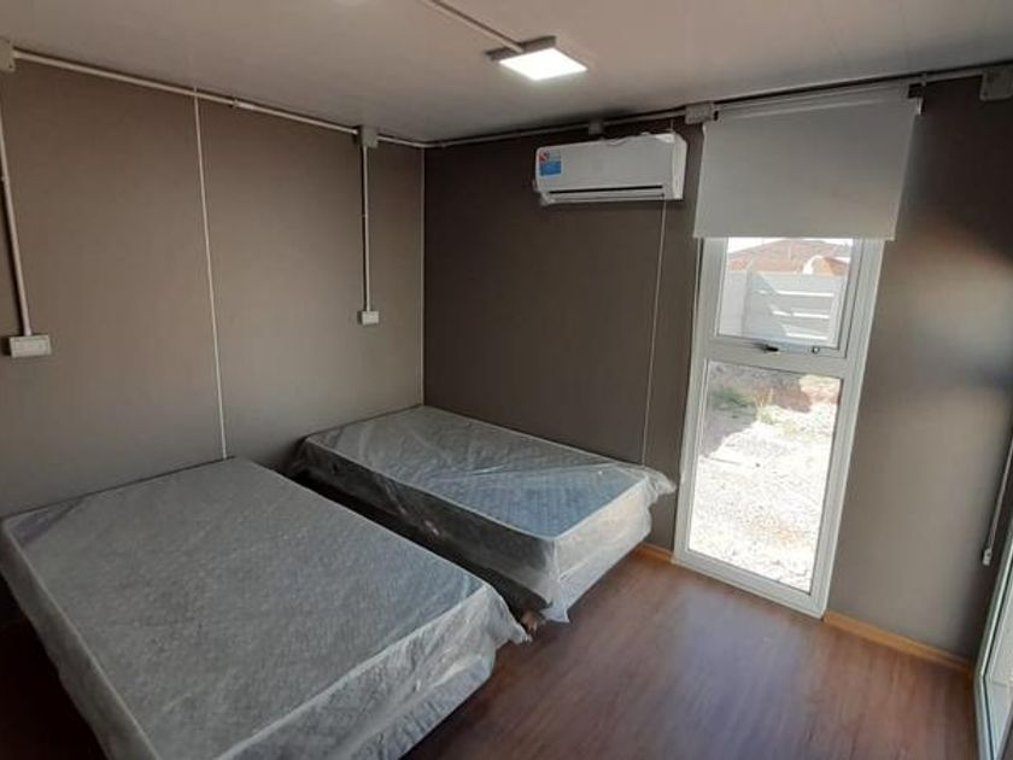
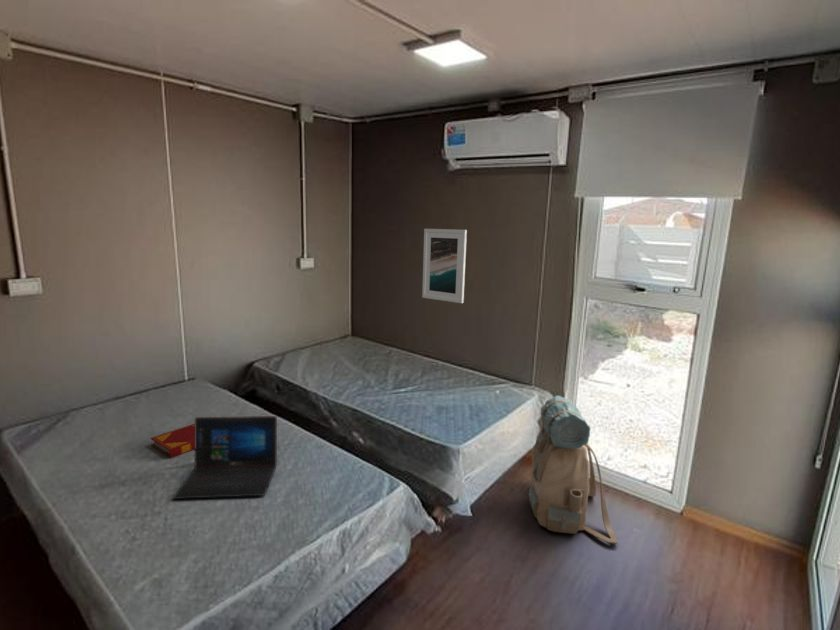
+ hardback book [149,423,195,459]
+ backpack [528,395,618,545]
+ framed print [421,228,468,304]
+ laptop [172,415,278,500]
